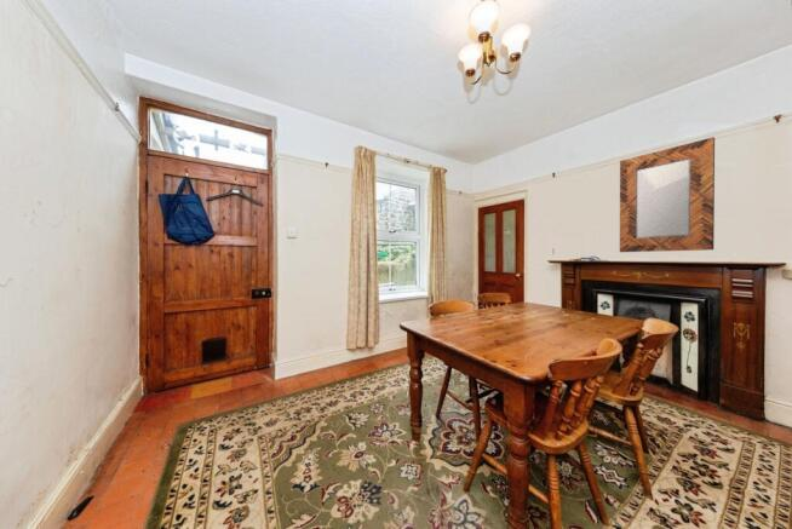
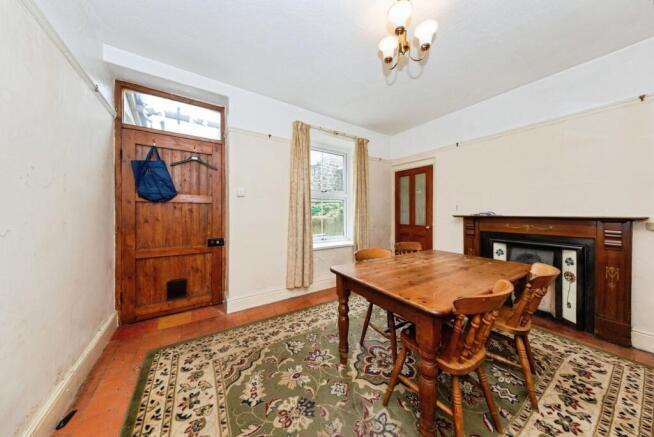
- home mirror [619,136,716,253]
